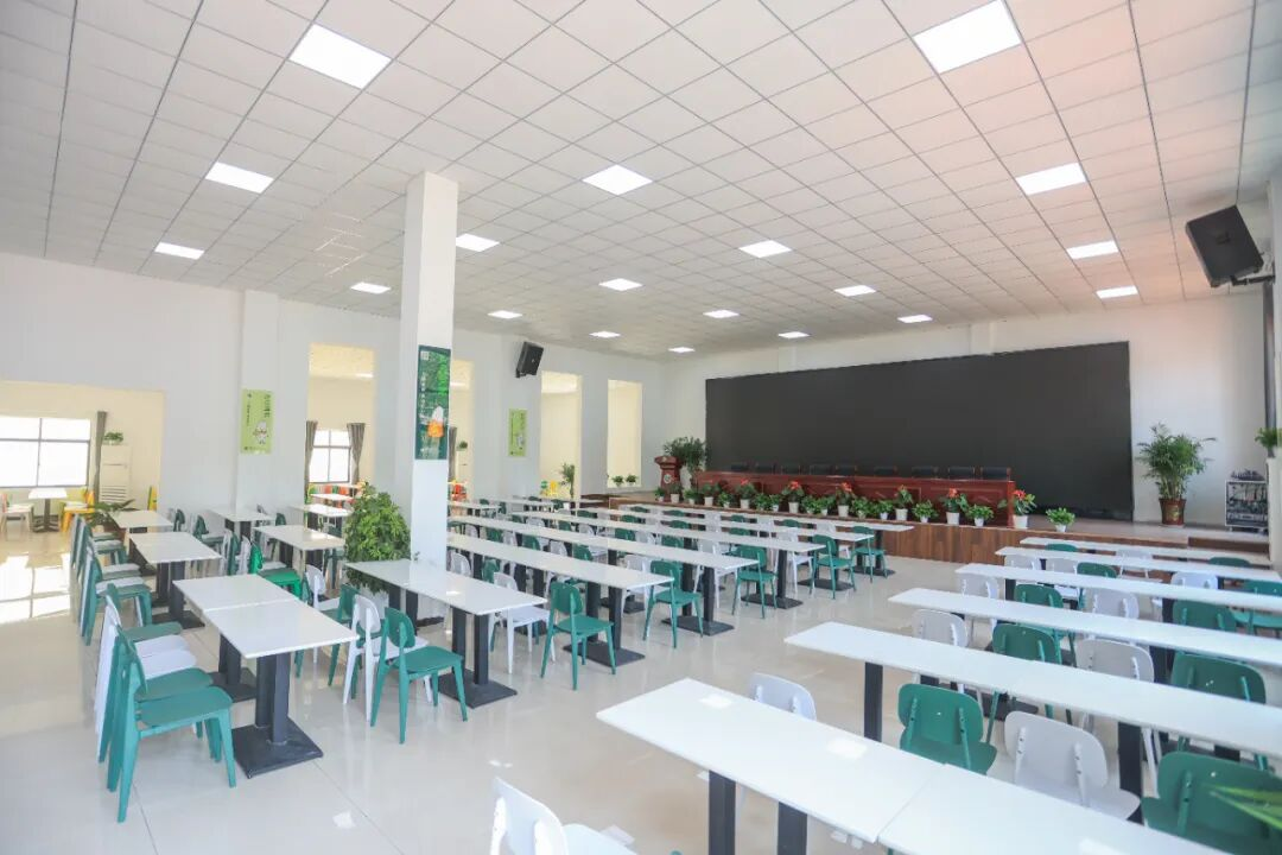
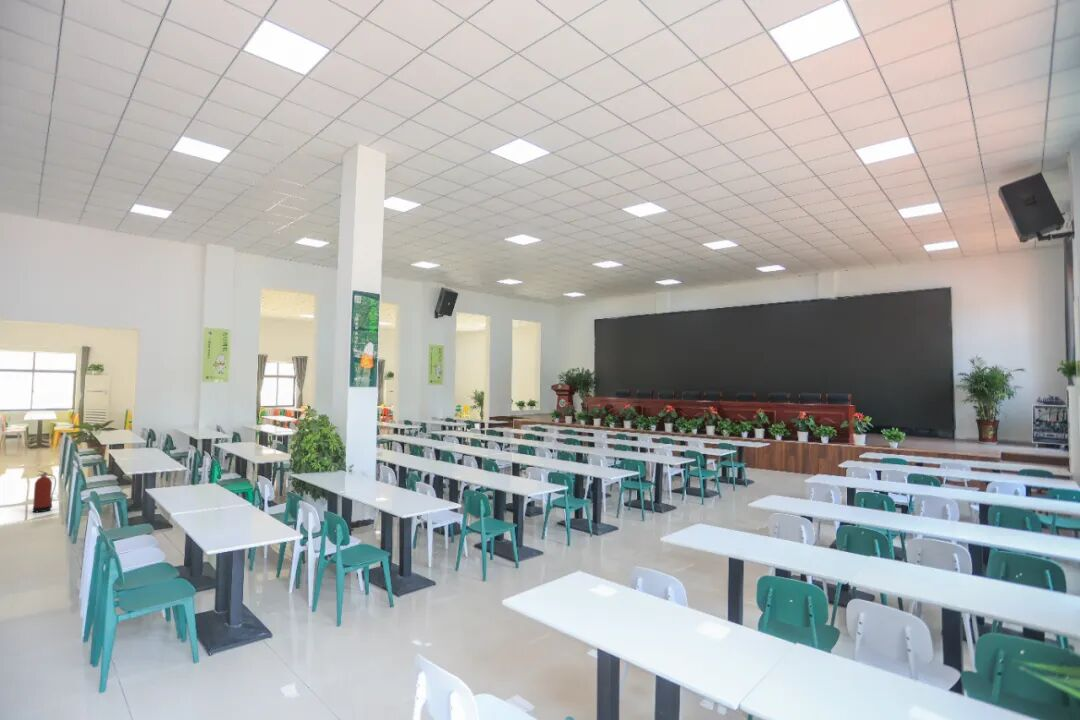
+ fire extinguisher [32,470,57,513]
